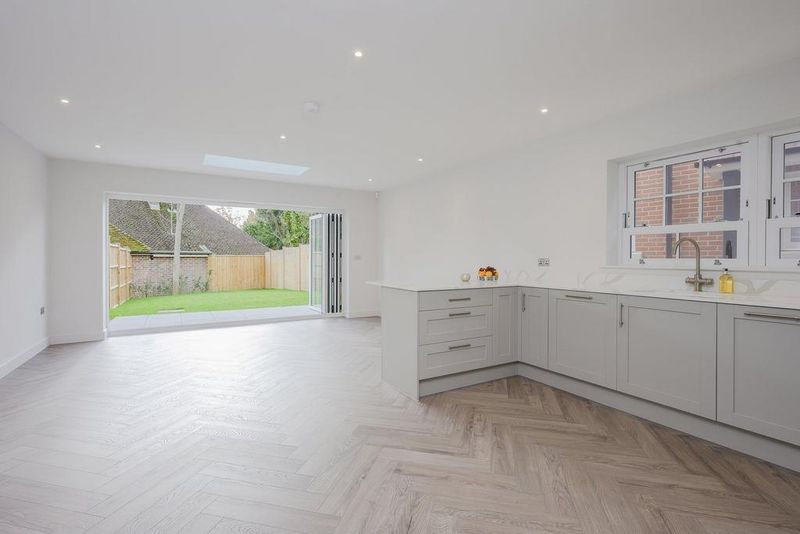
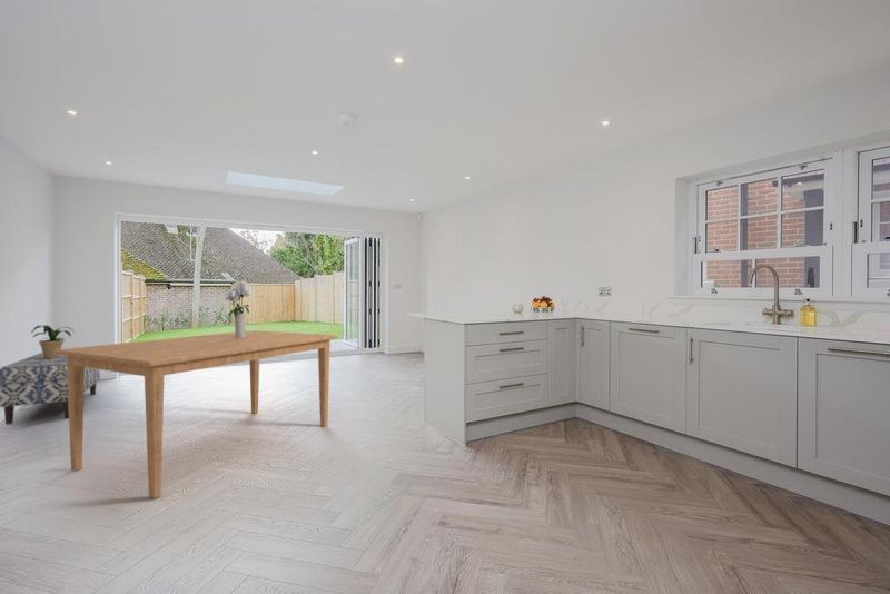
+ dining table [55,329,339,499]
+ bouquet [225,280,253,337]
+ bench [0,352,101,426]
+ potted plant [30,324,77,358]
